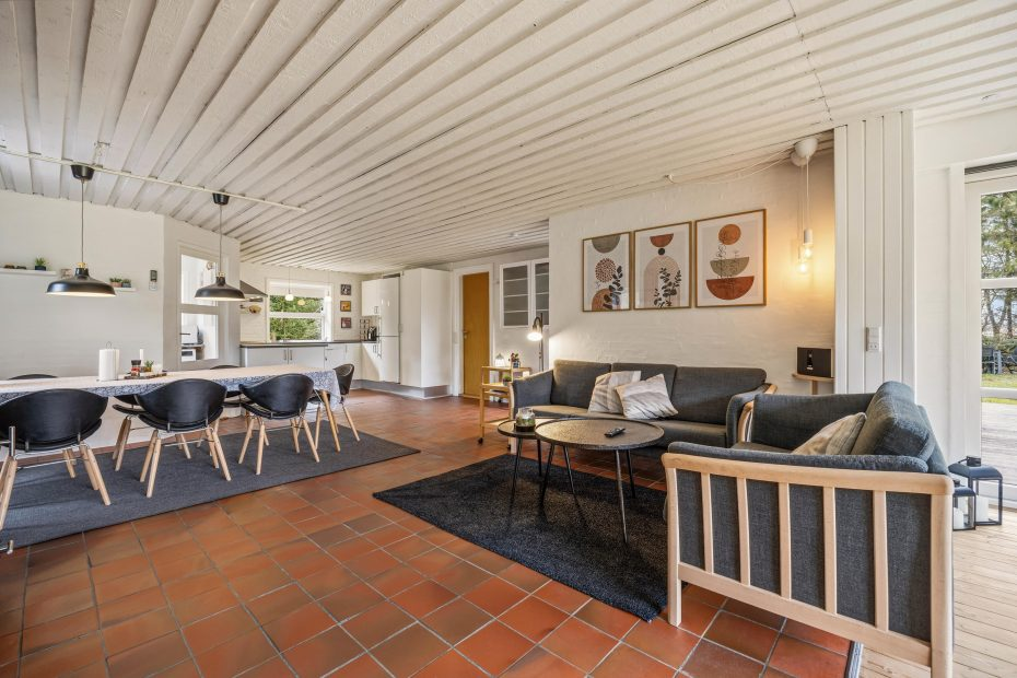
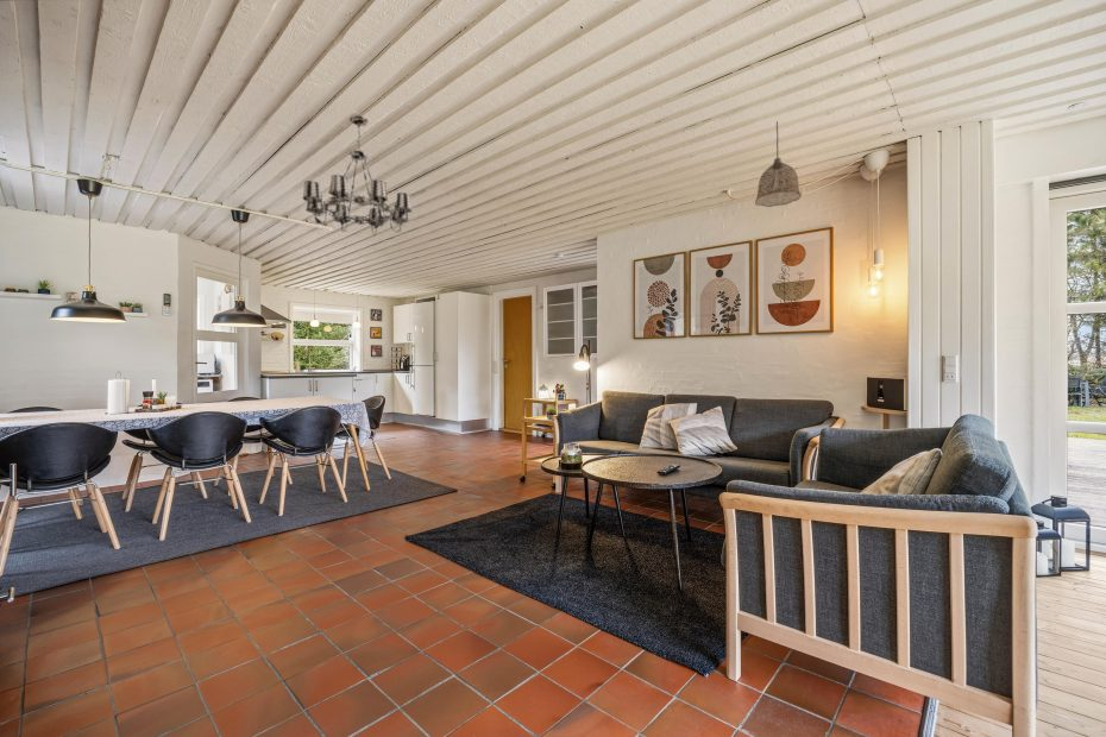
+ chandelier [301,114,413,237]
+ pendant lamp [754,120,803,208]
